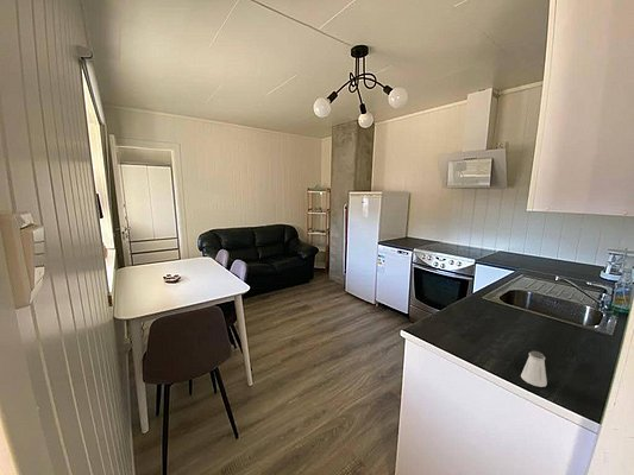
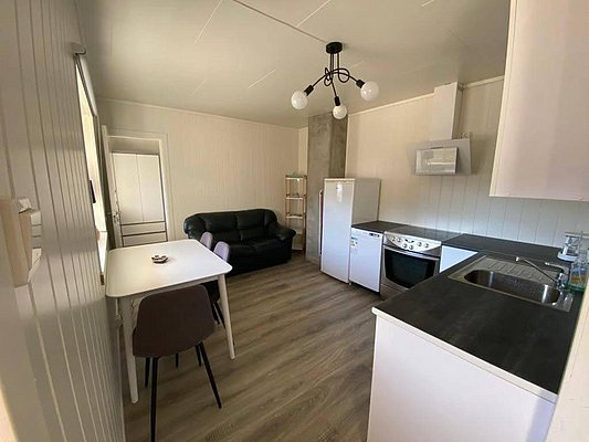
- saltshaker [520,350,548,388]
